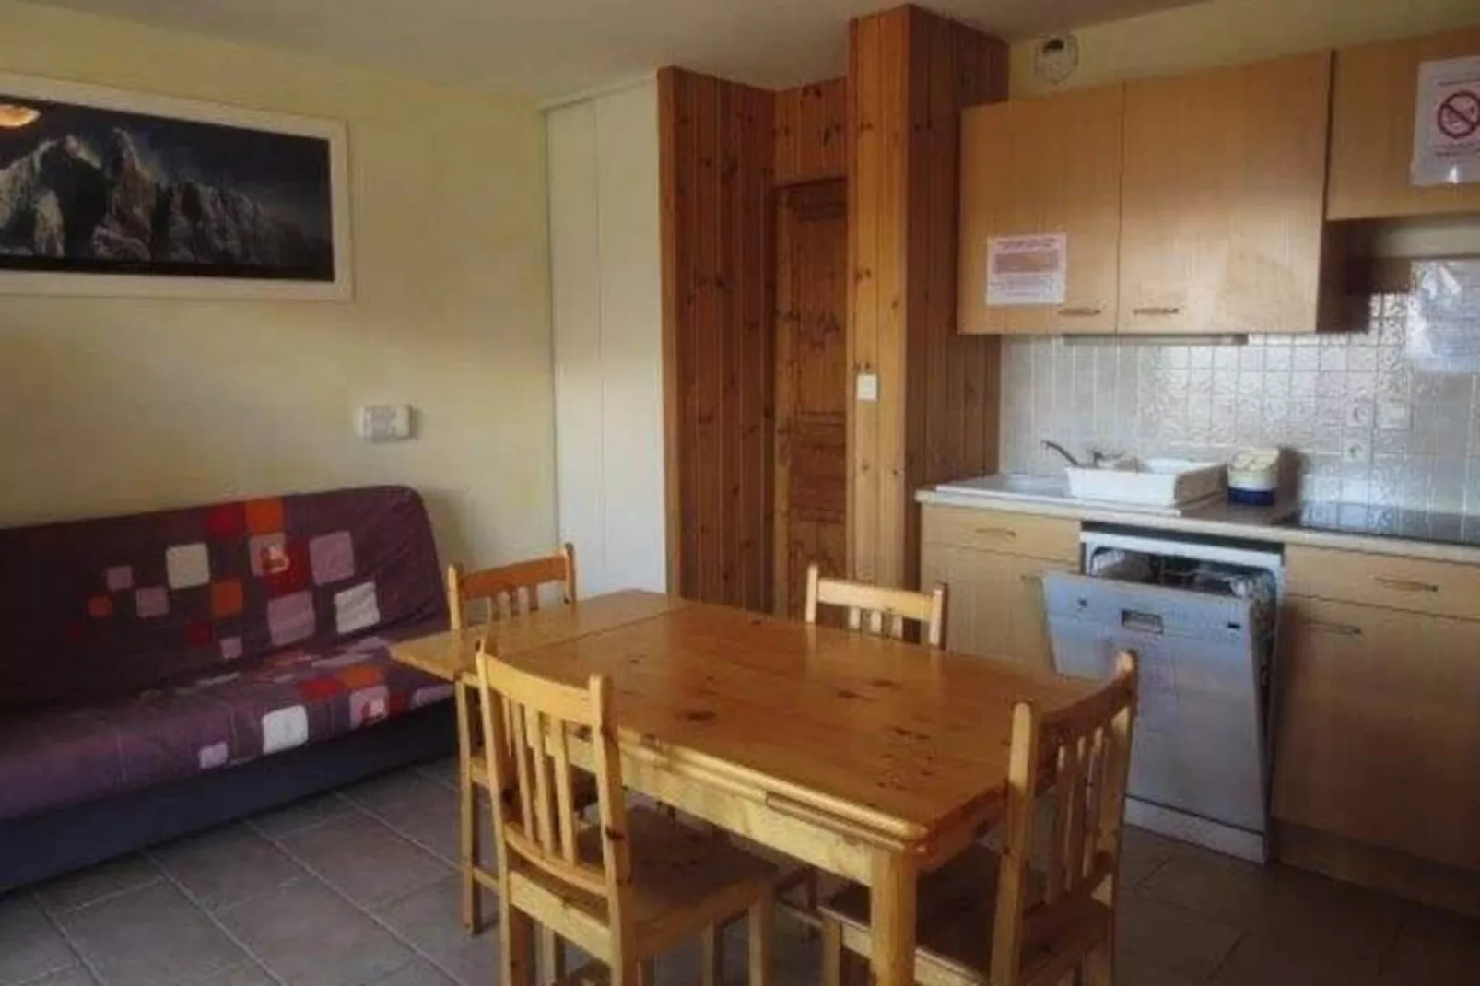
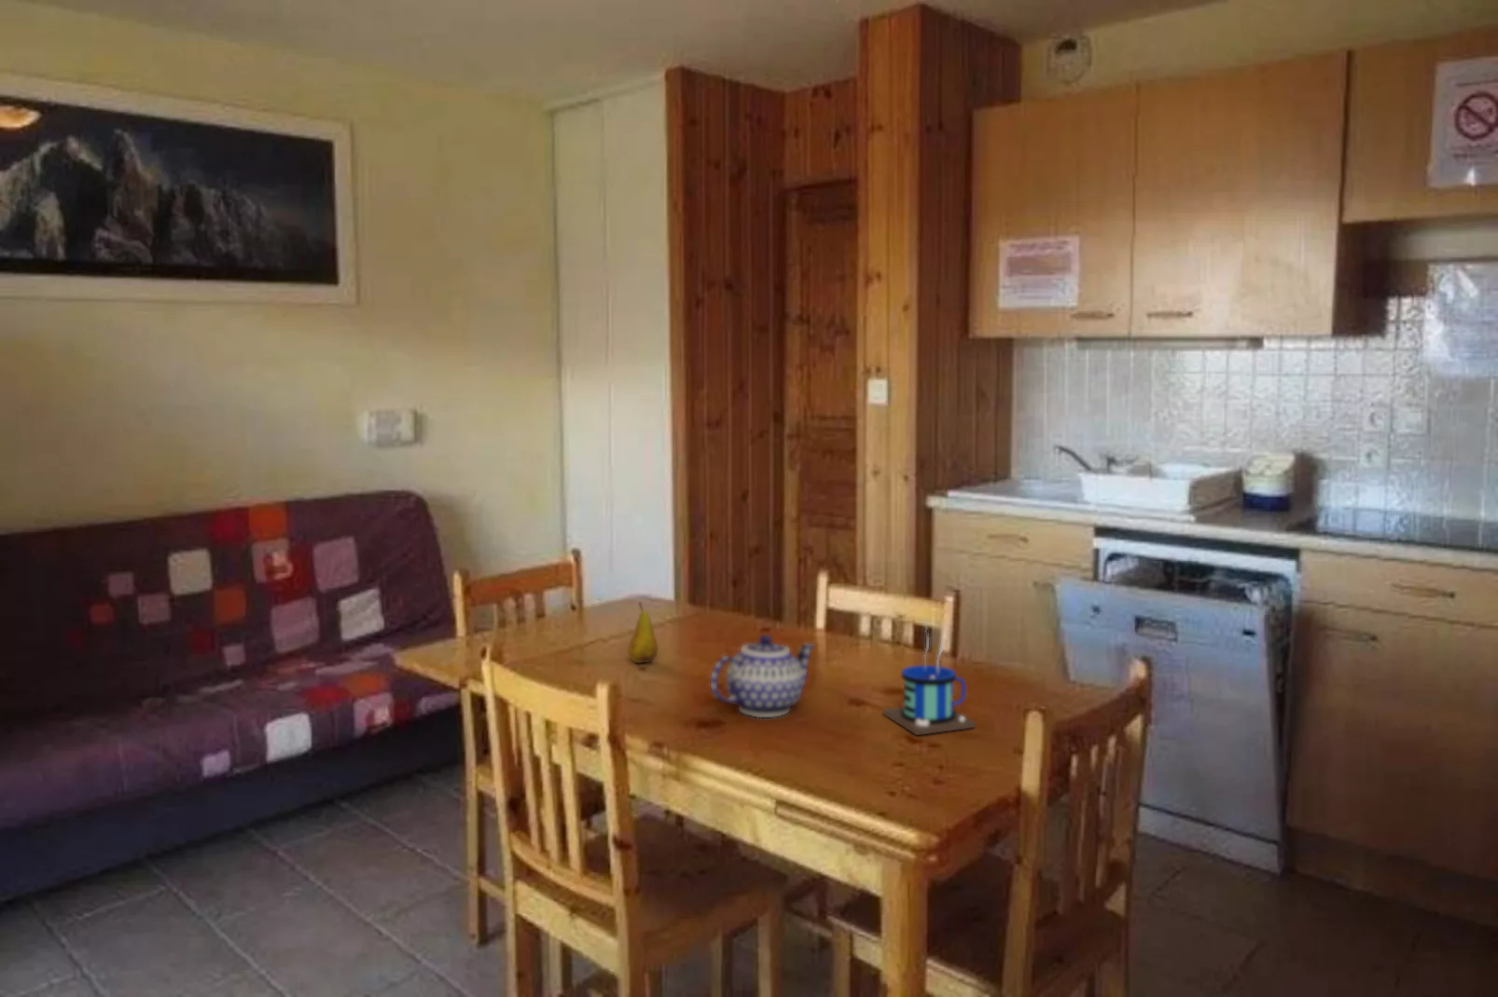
+ teapot [709,633,816,719]
+ fruit [627,602,658,663]
+ mug [882,612,977,737]
